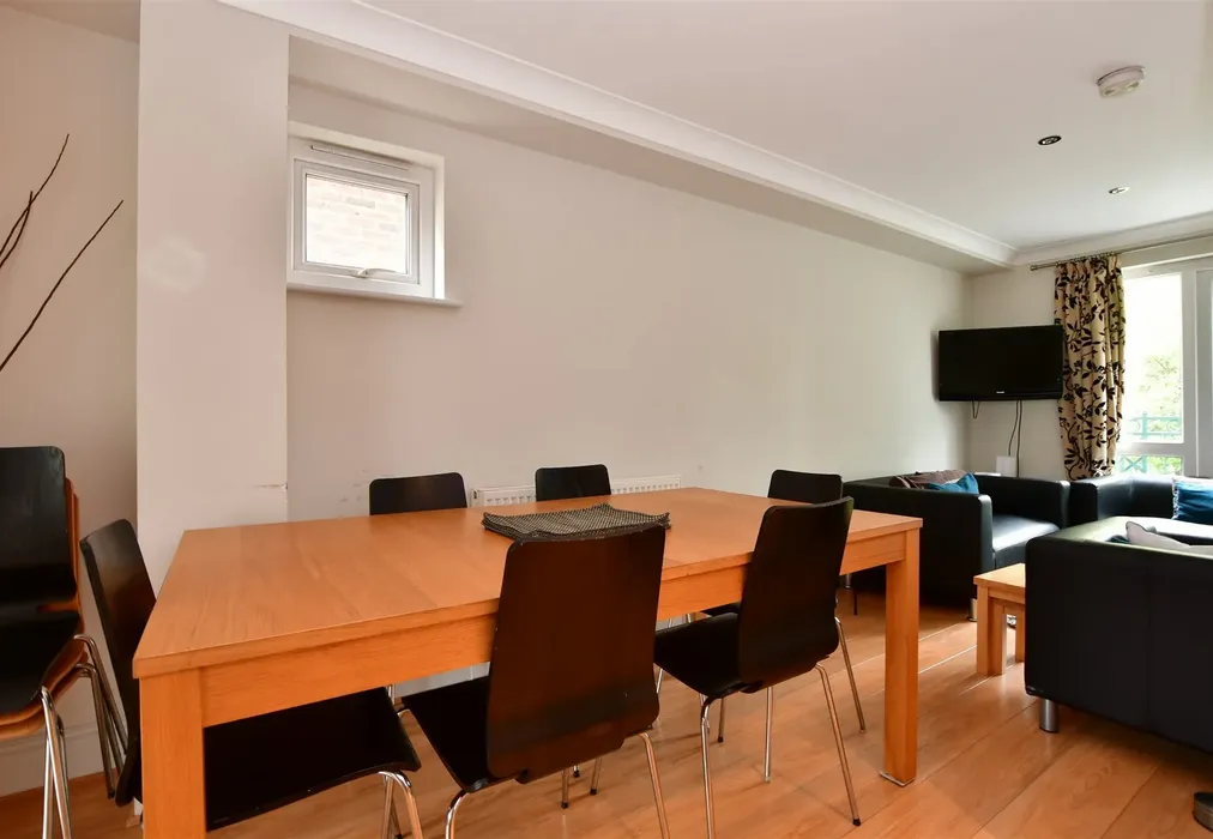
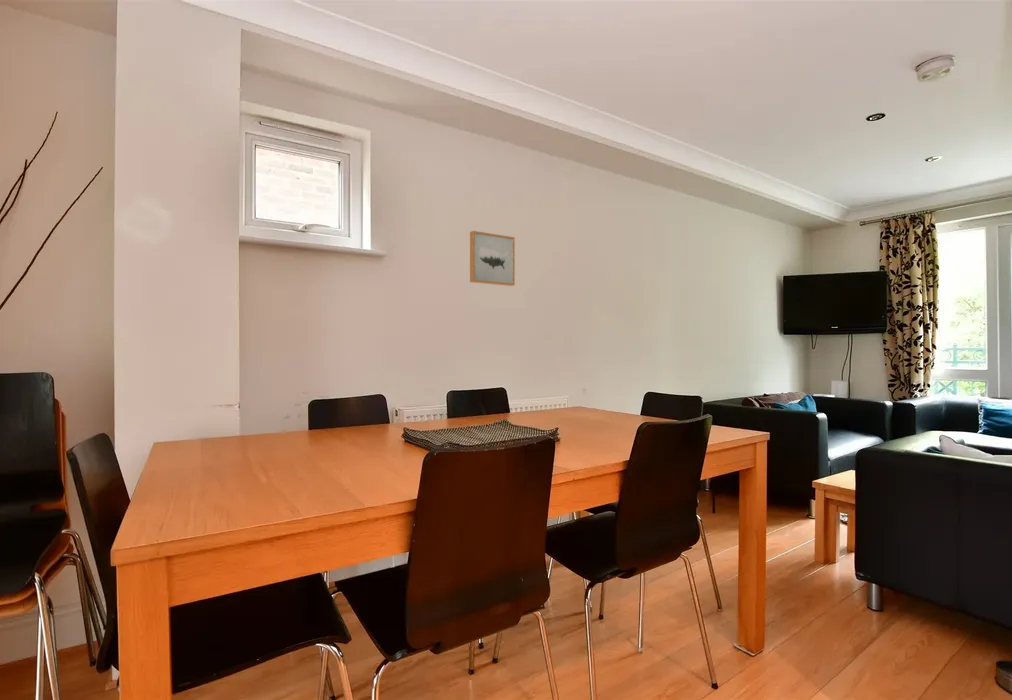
+ wall art [469,230,516,287]
